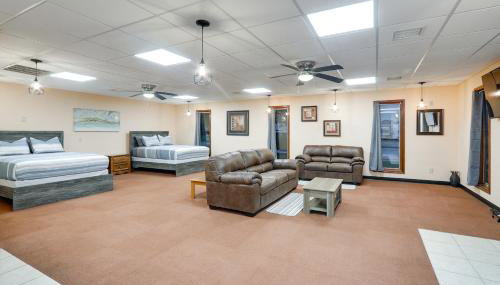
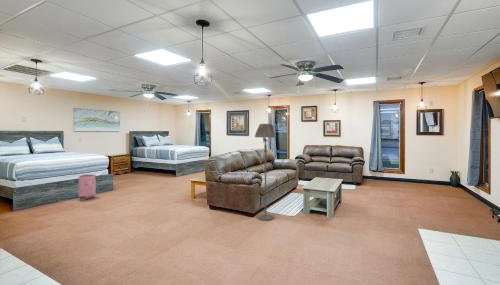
+ bag [78,173,97,201]
+ floor lamp [254,123,277,221]
